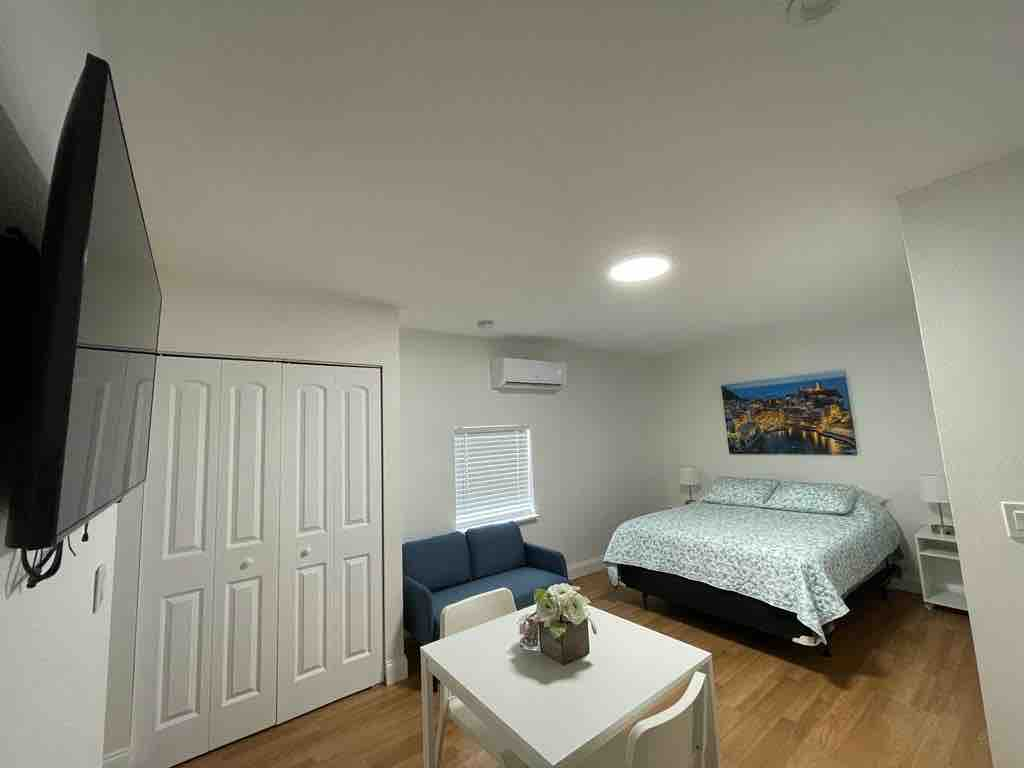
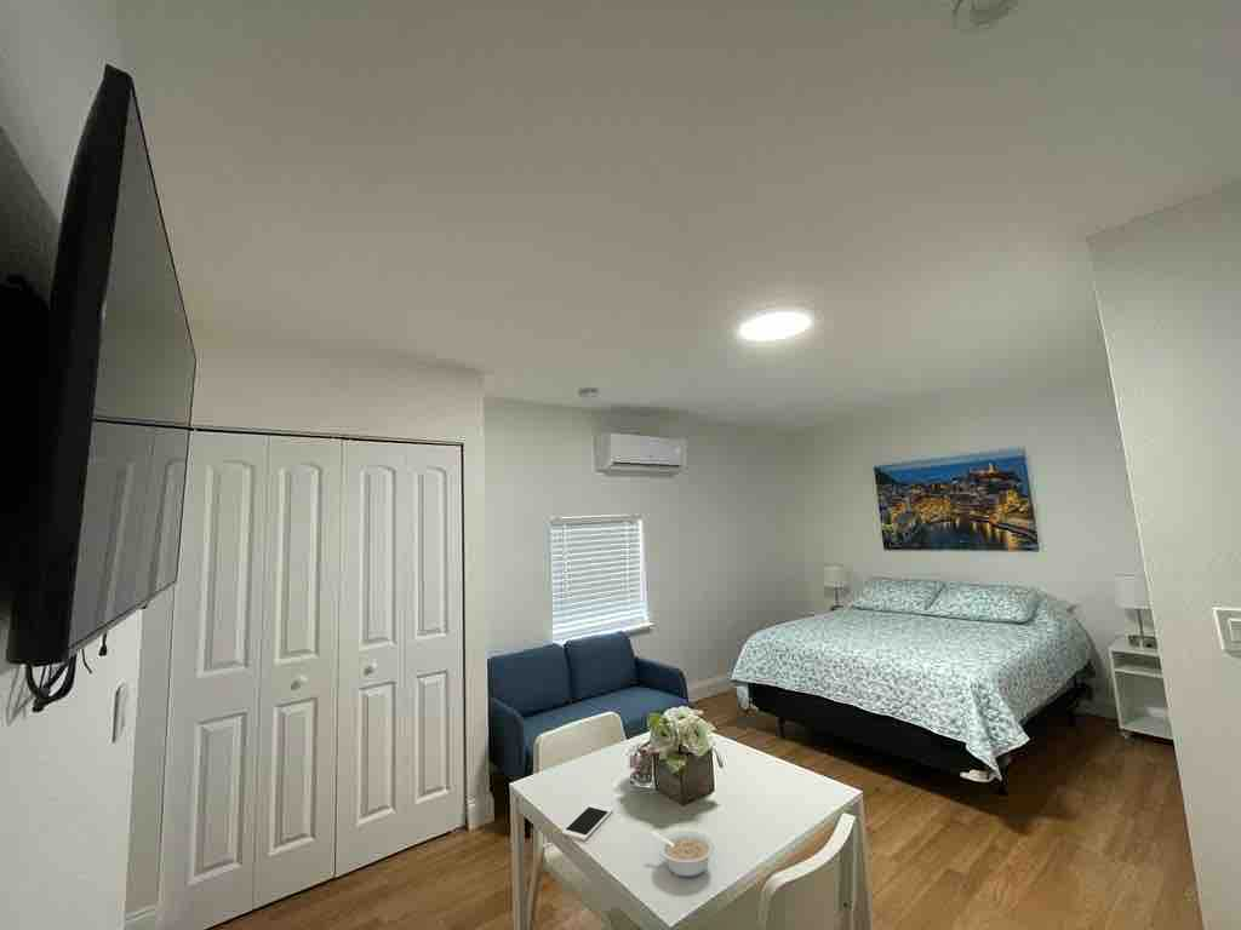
+ legume [651,829,715,879]
+ cell phone [561,803,614,842]
